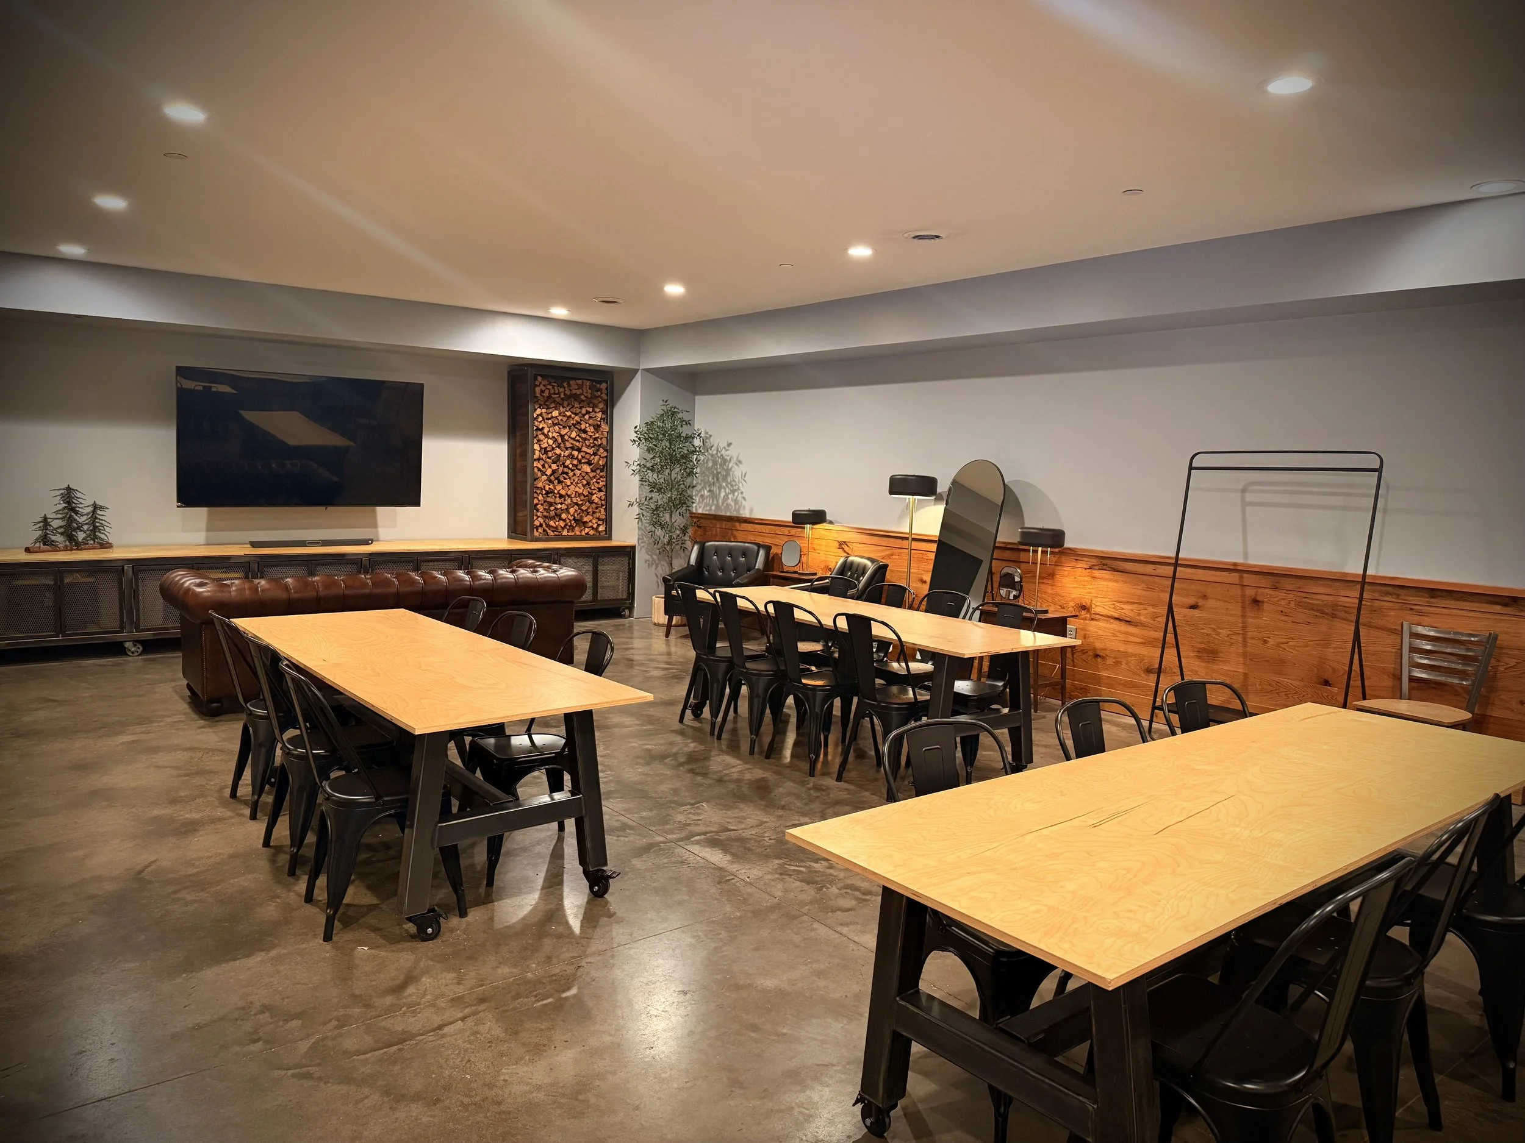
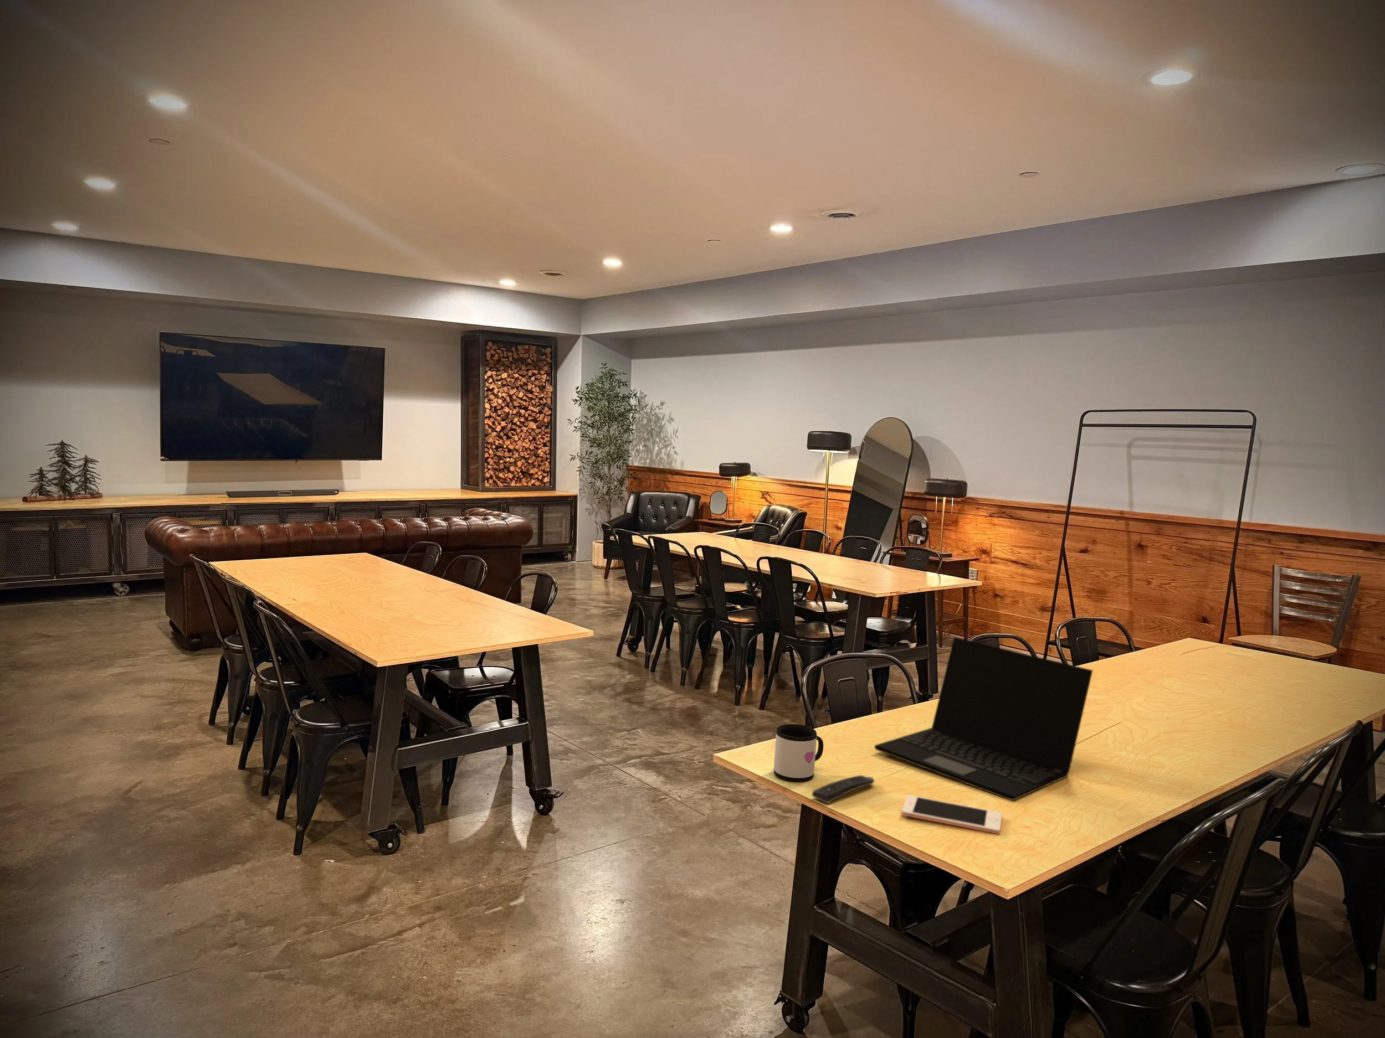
+ laptop [874,636,1094,801]
+ cell phone [902,795,1002,835]
+ remote control [811,774,875,804]
+ mug [773,724,823,782]
